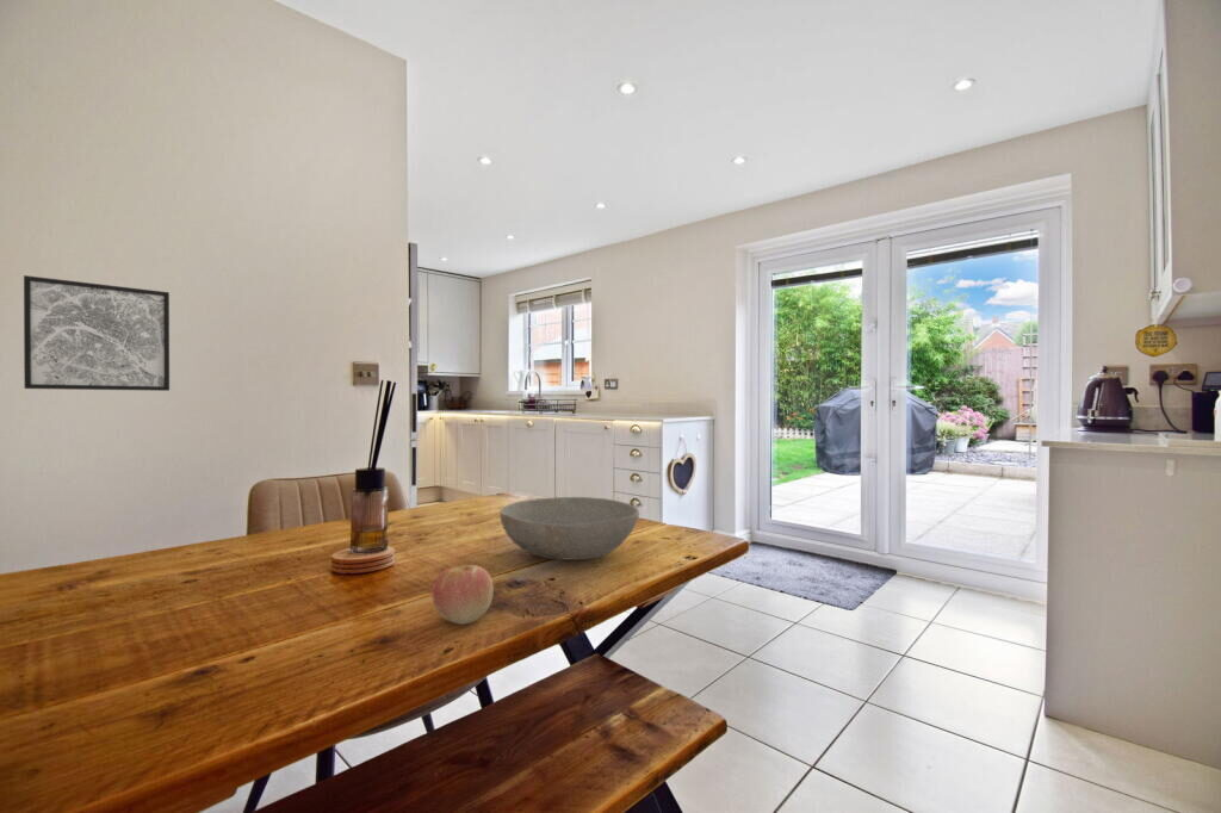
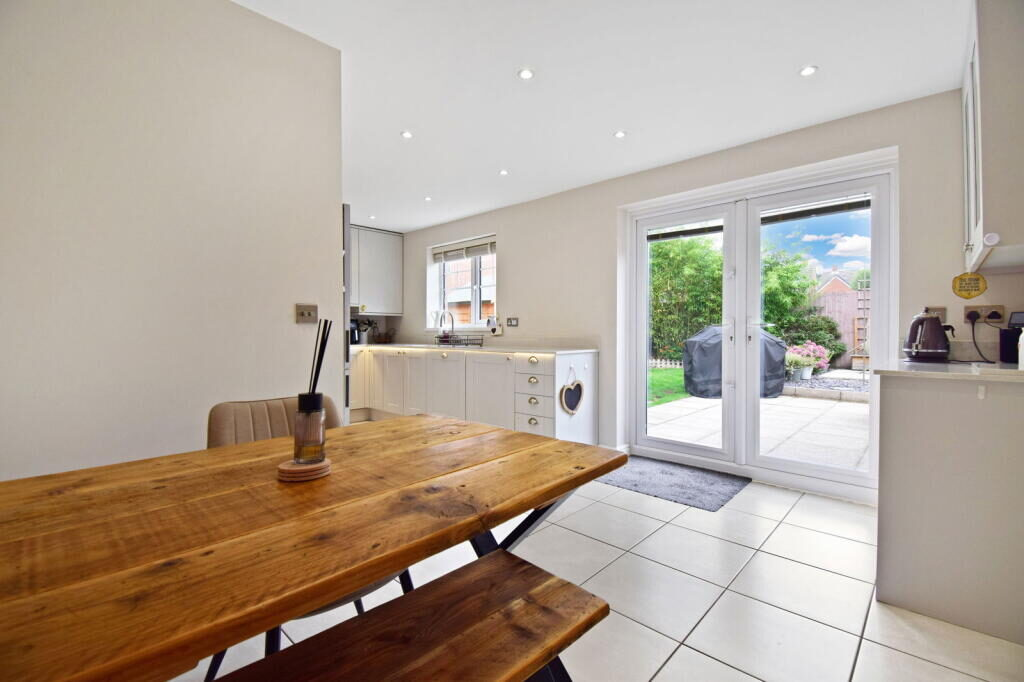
- wall art [23,274,171,392]
- apple [430,564,495,626]
- bowl [498,496,640,561]
